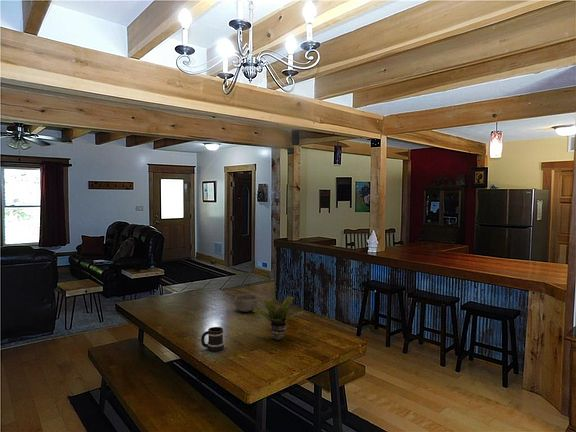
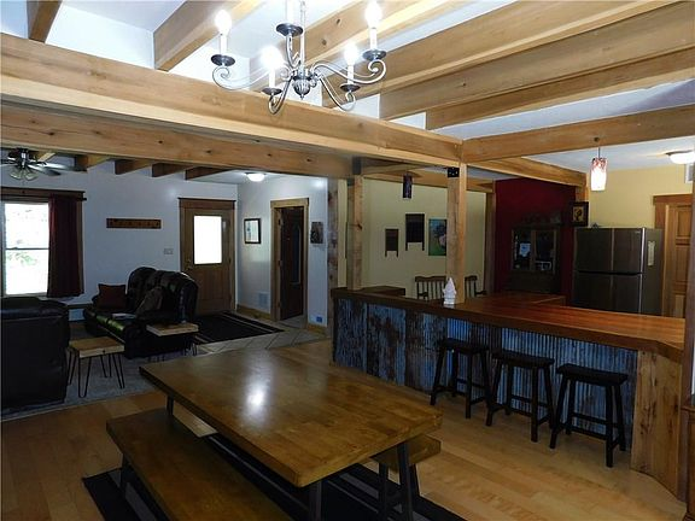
- potted plant [252,295,305,341]
- bowl [232,293,259,313]
- mug [200,326,225,352]
